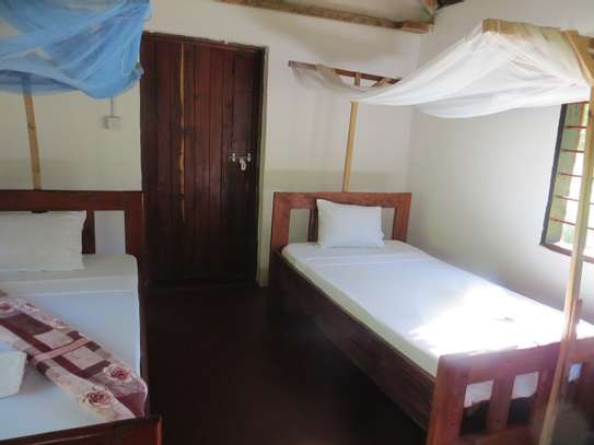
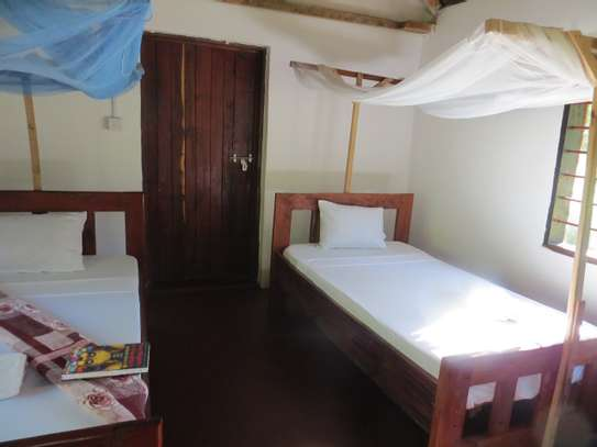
+ book [60,342,151,382]
